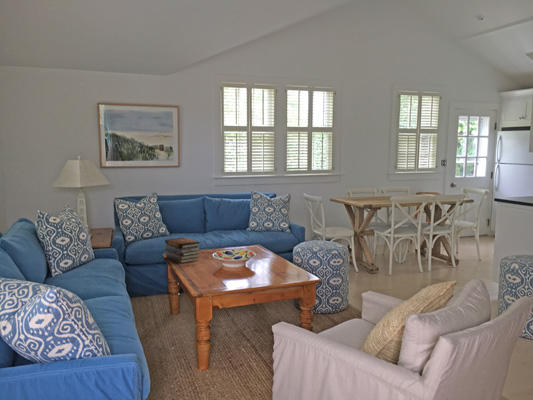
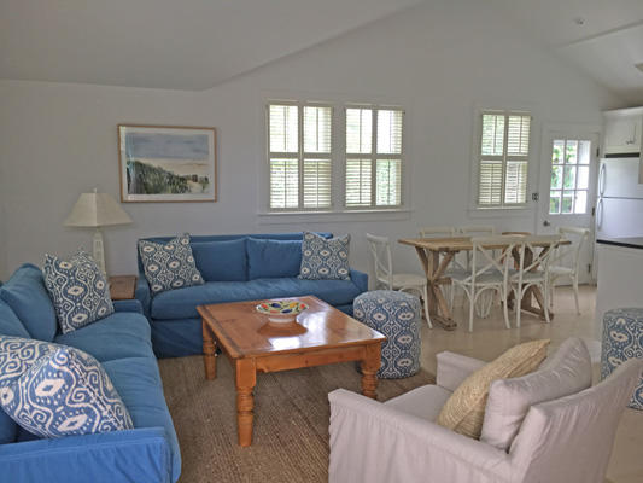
- book stack [164,236,202,264]
